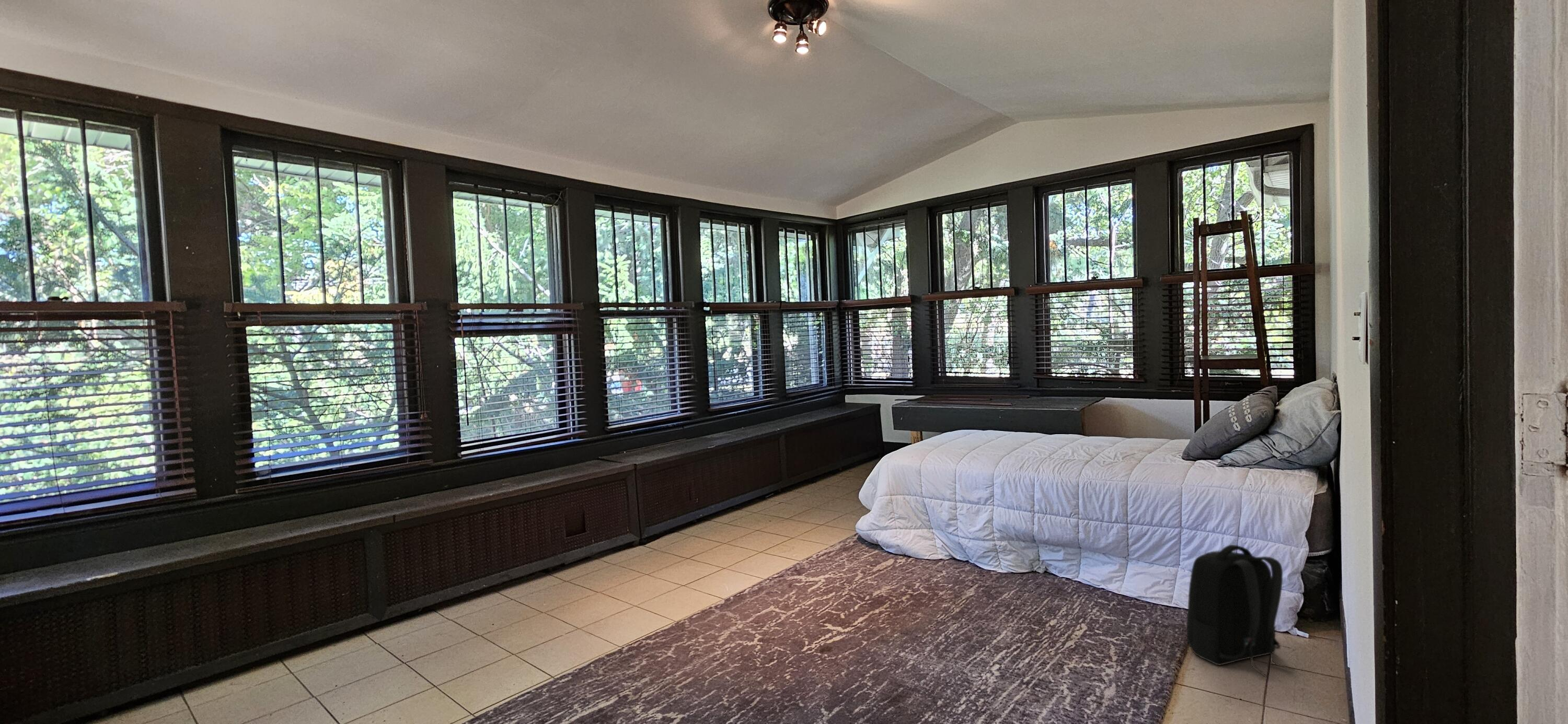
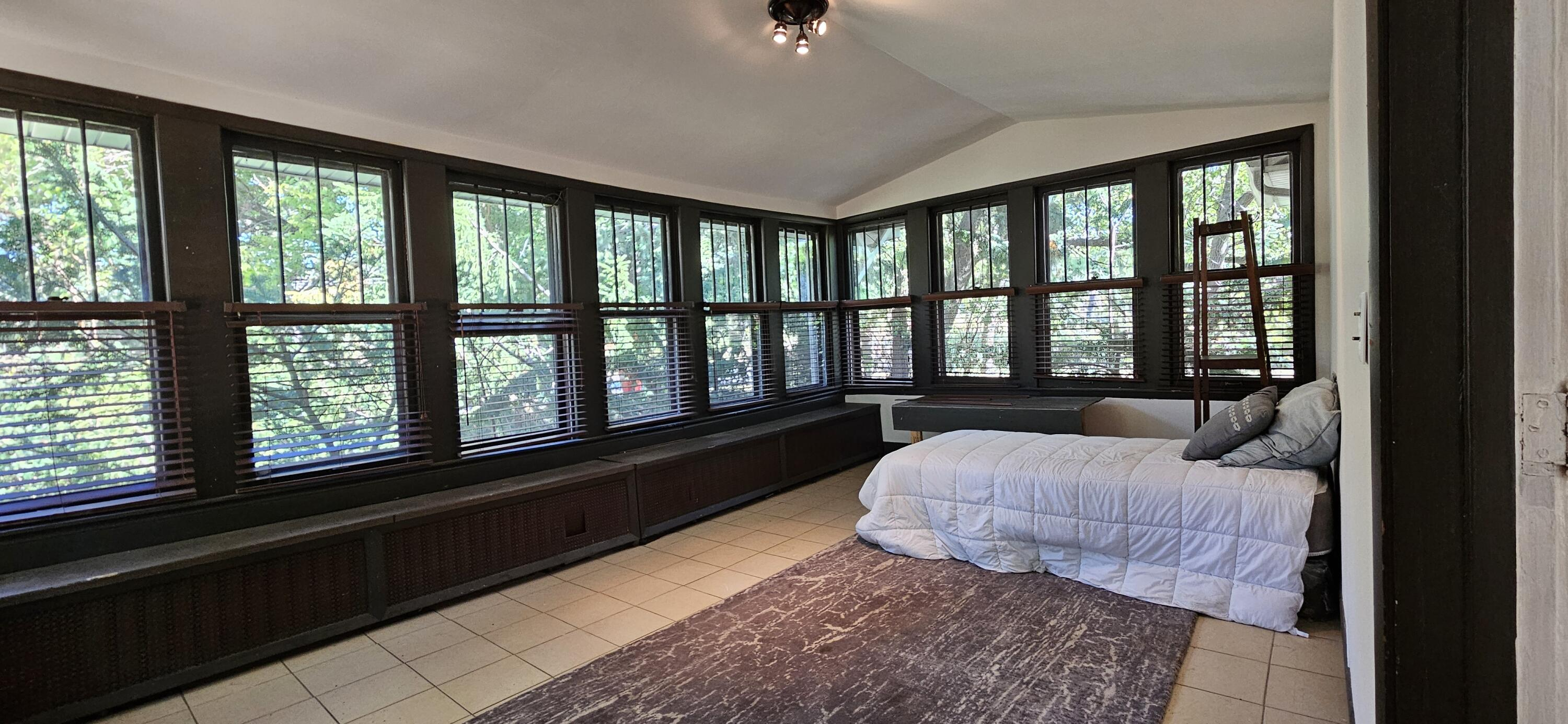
- backpack [1186,544,1296,678]
